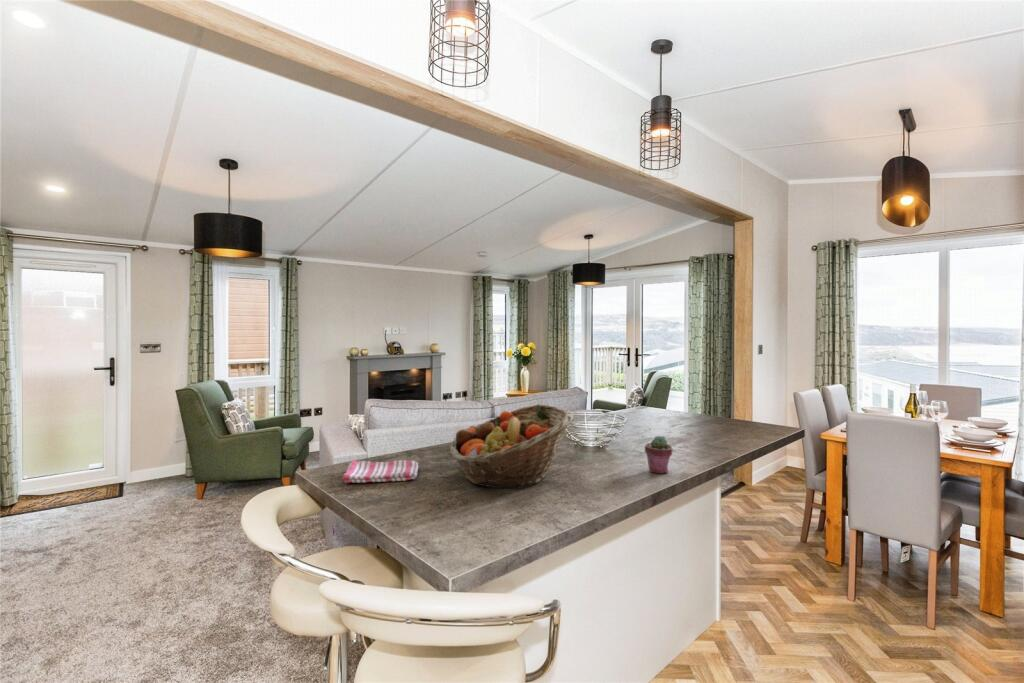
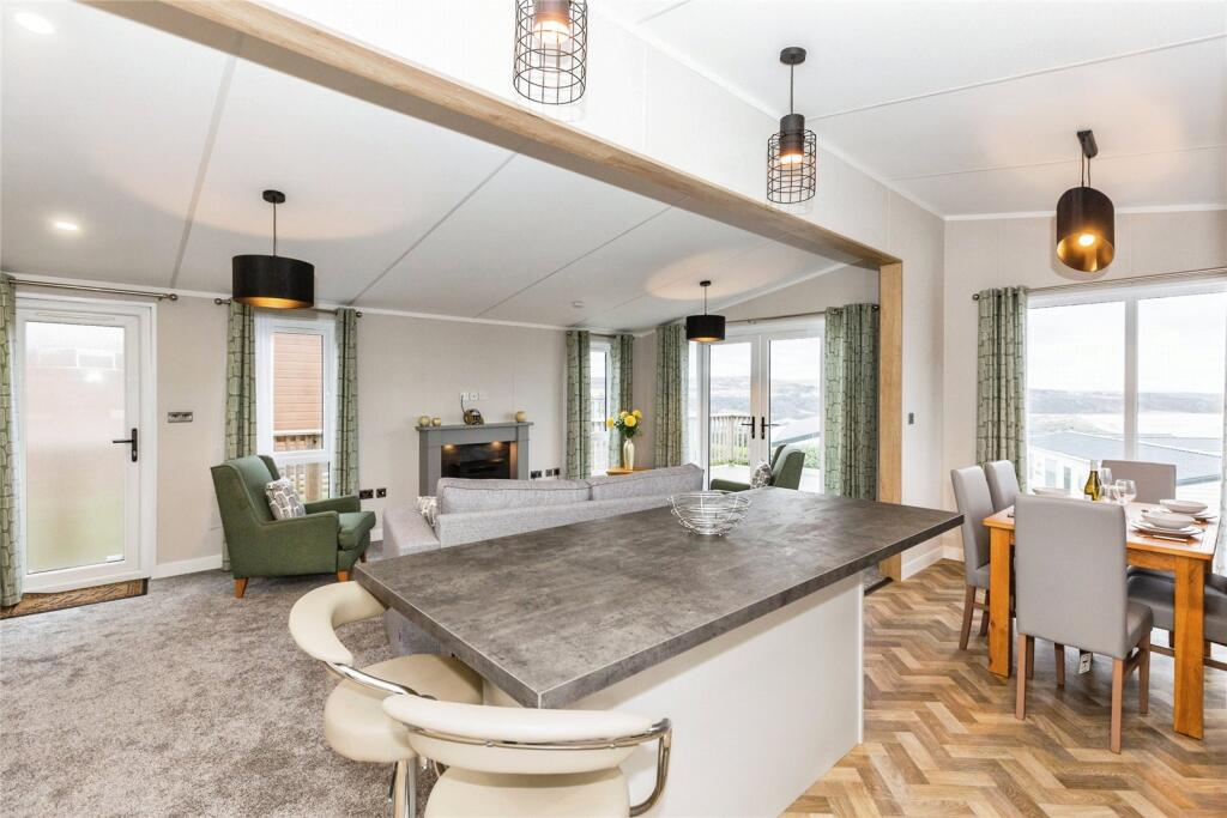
- dish towel [342,459,419,484]
- potted succulent [644,435,674,474]
- fruit basket [449,403,574,490]
